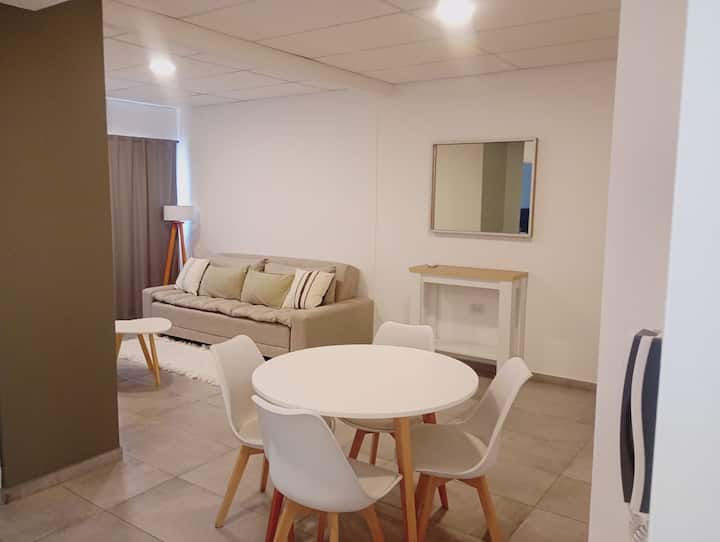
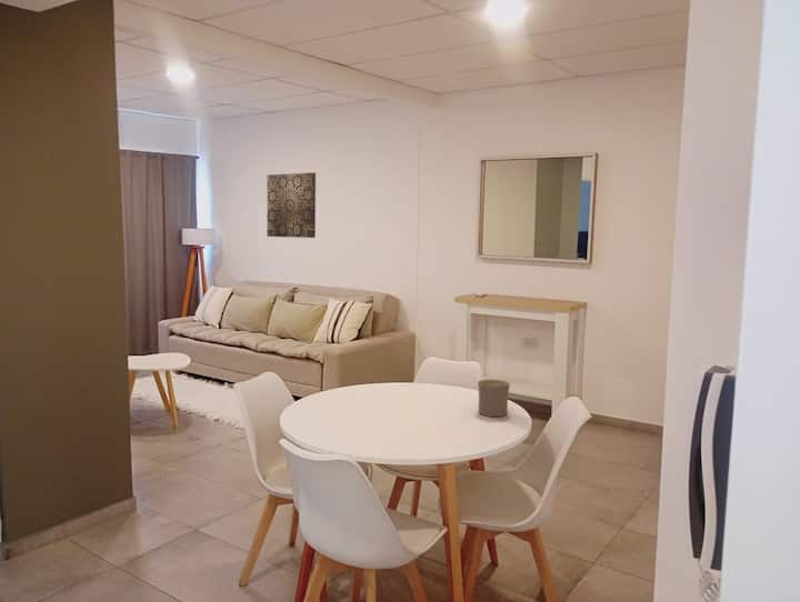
+ wall art [266,171,317,239]
+ cup [477,379,511,418]
